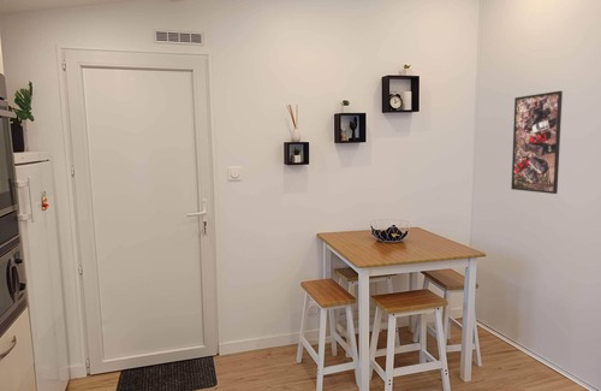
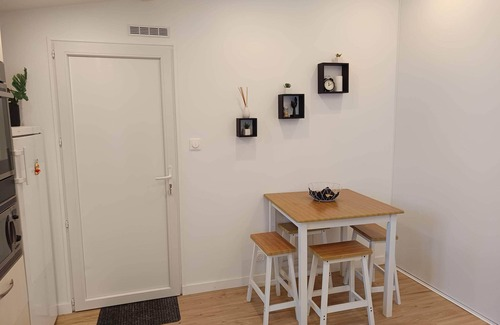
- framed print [510,90,564,195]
